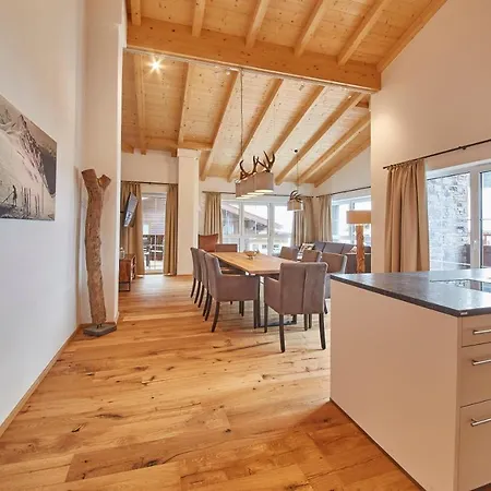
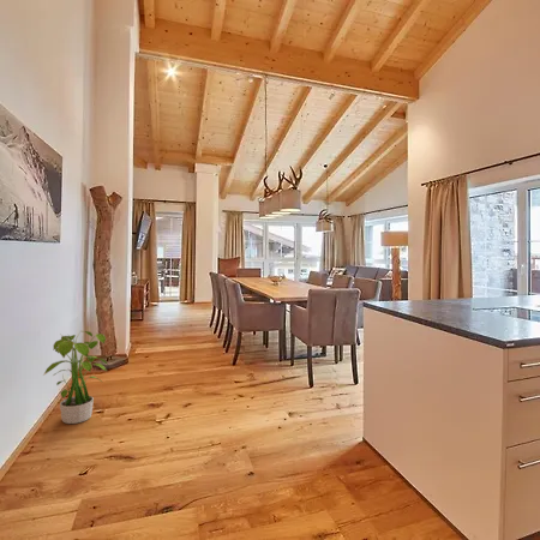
+ potted plant [42,330,109,425]
